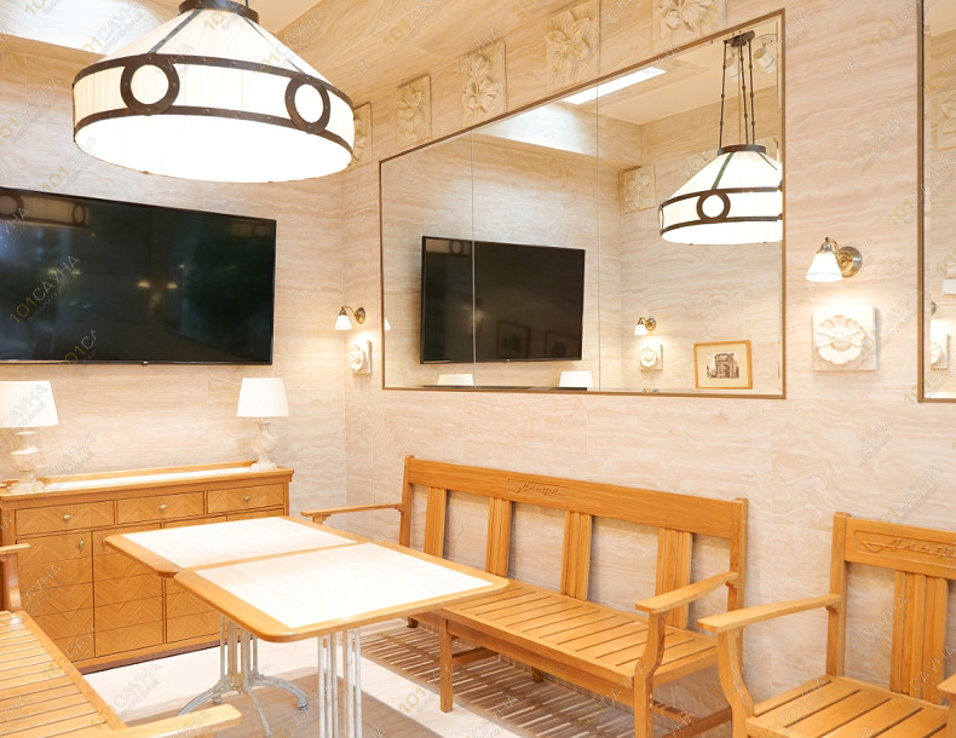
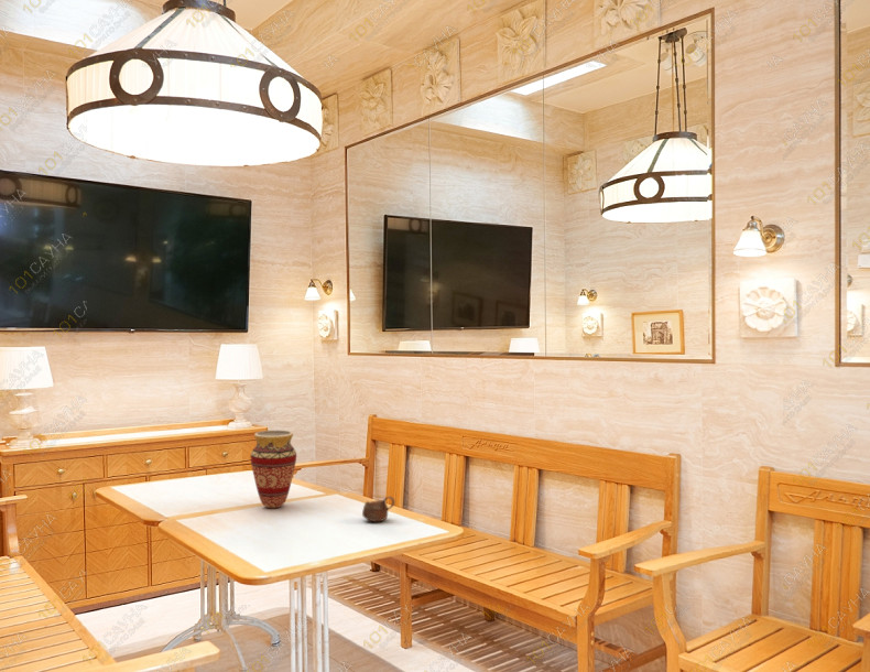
+ vase [250,430,297,509]
+ cup [361,495,395,522]
